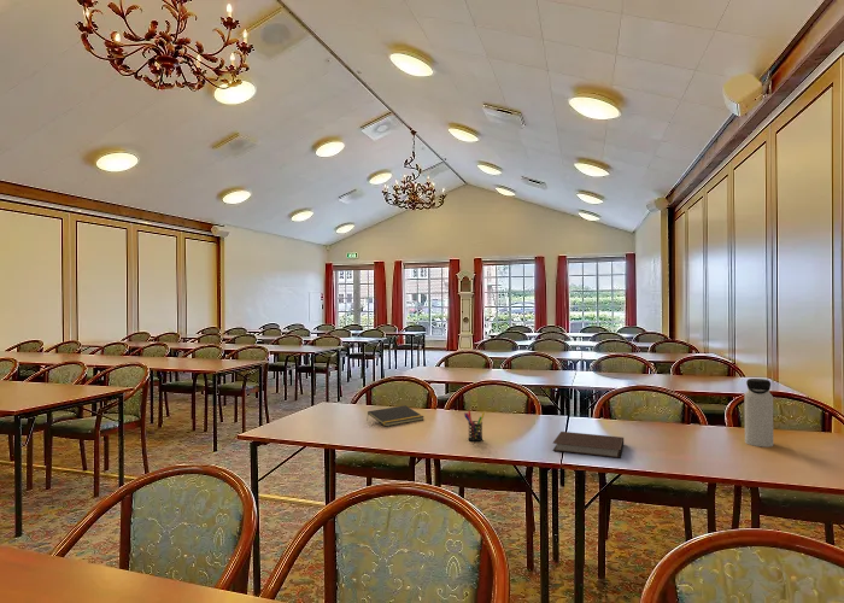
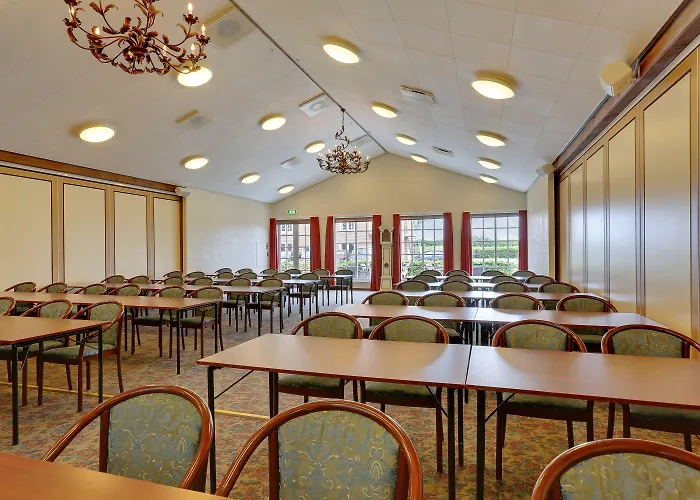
- water bottle [744,377,774,449]
- notepad [365,404,426,428]
- pen holder [463,410,486,443]
- notebook [551,431,625,459]
